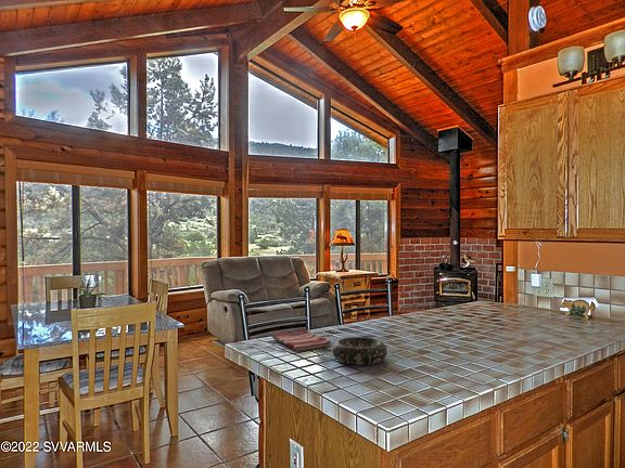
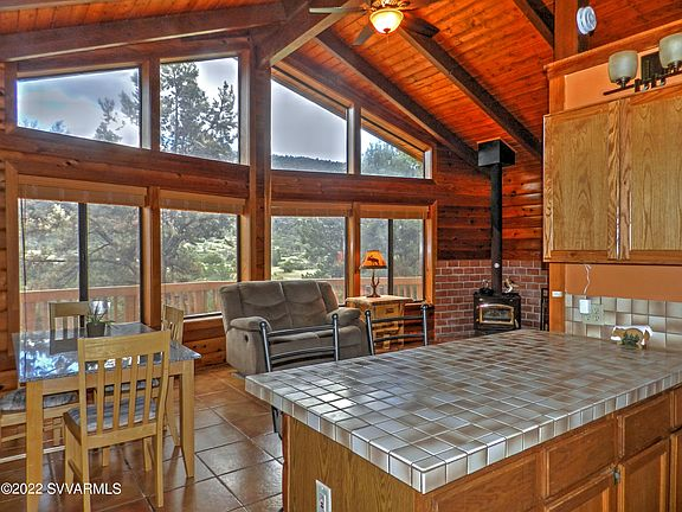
- dish towel [271,328,332,351]
- decorative bowl [332,336,388,366]
